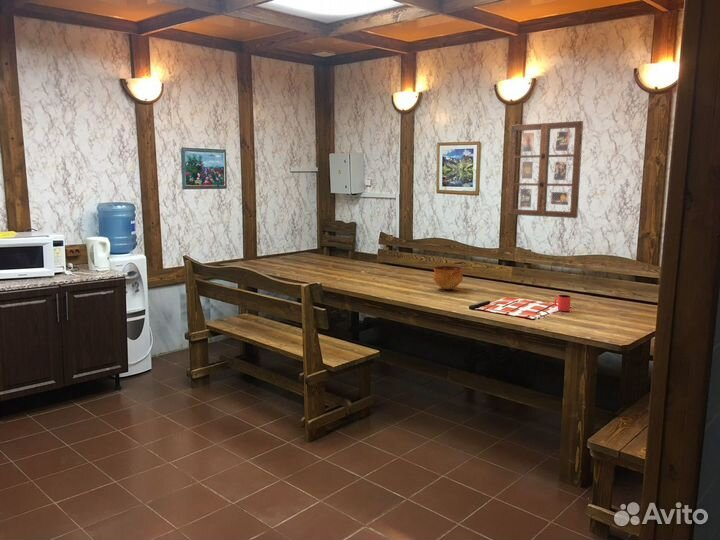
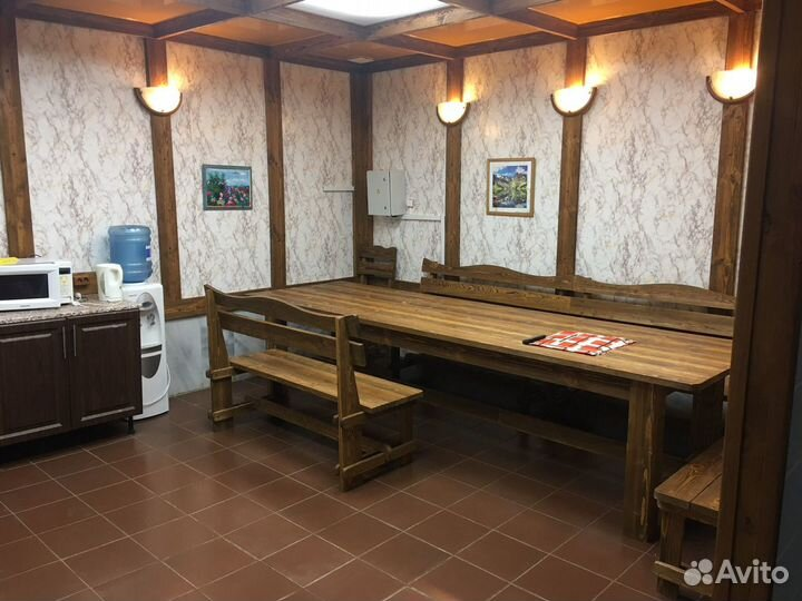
- cup [553,294,572,312]
- bowl [432,265,464,290]
- picture frame [507,120,584,219]
